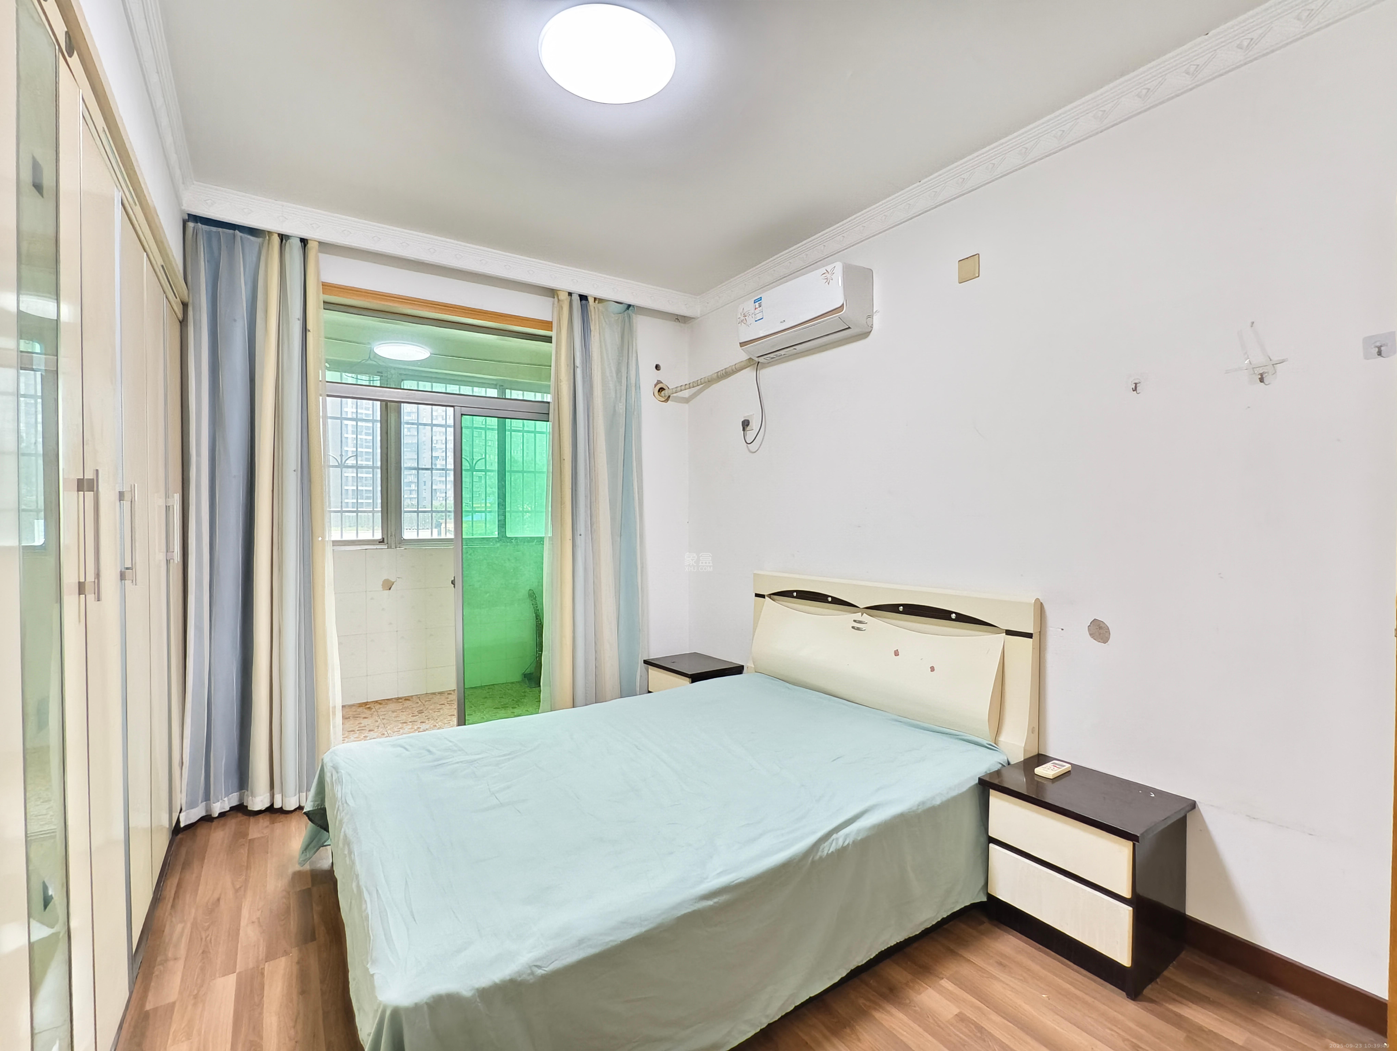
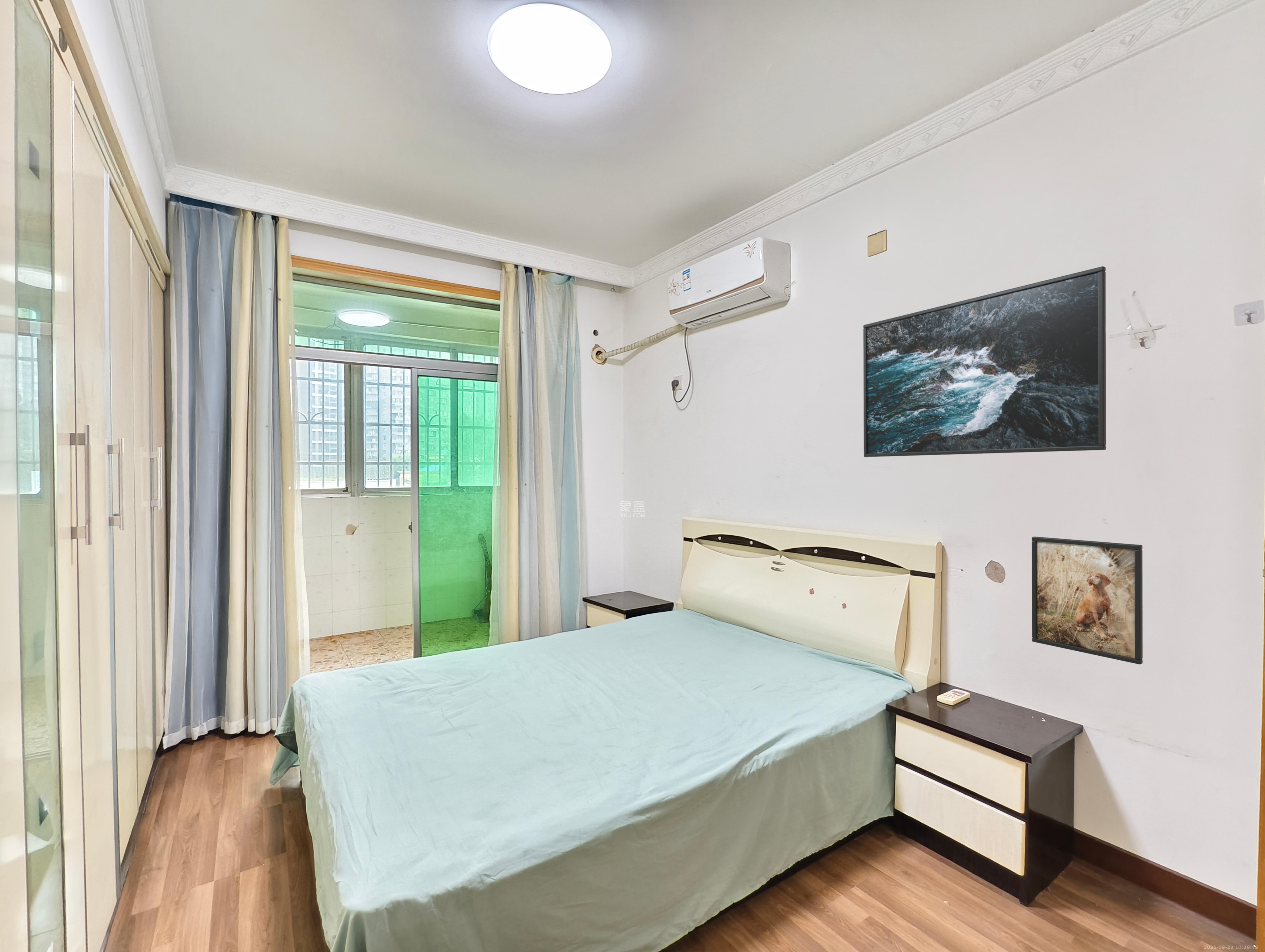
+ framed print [863,266,1106,457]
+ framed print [1032,536,1143,665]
